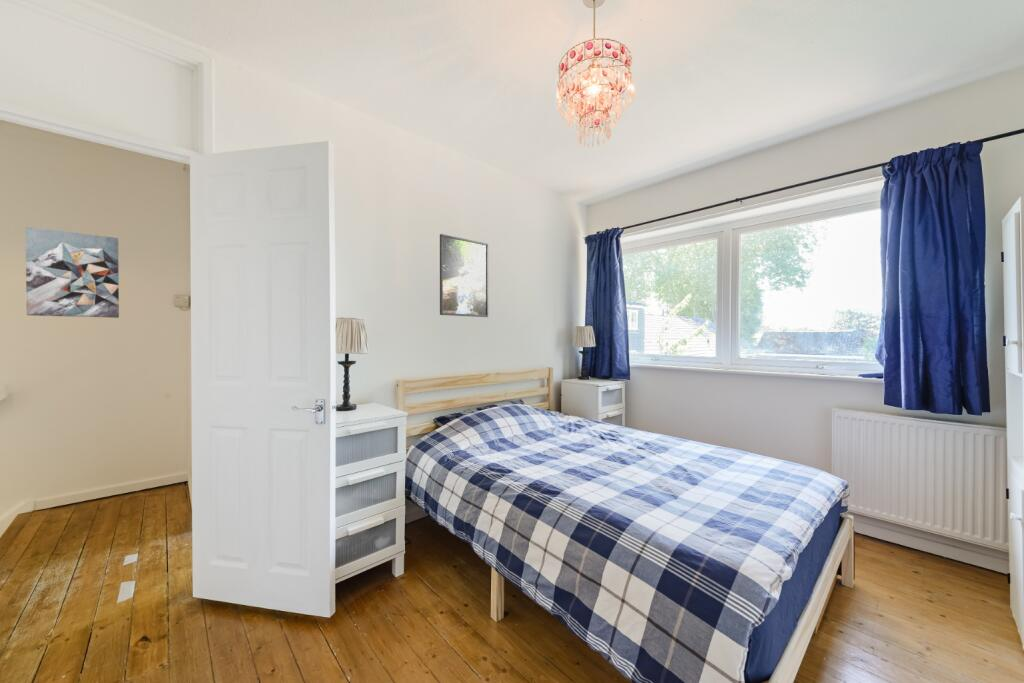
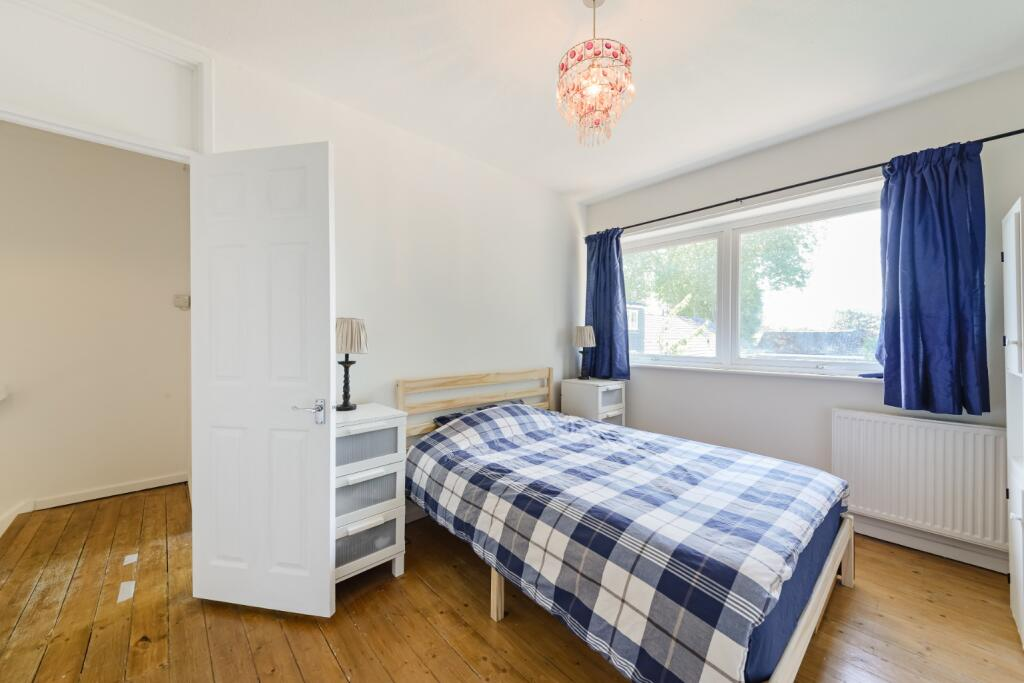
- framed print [439,233,489,318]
- wall art [25,226,120,319]
